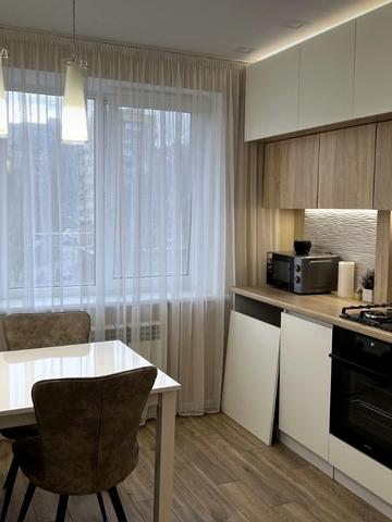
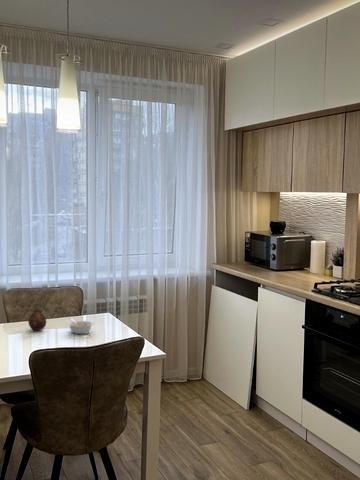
+ fruit [27,307,47,332]
+ legume [66,317,94,335]
